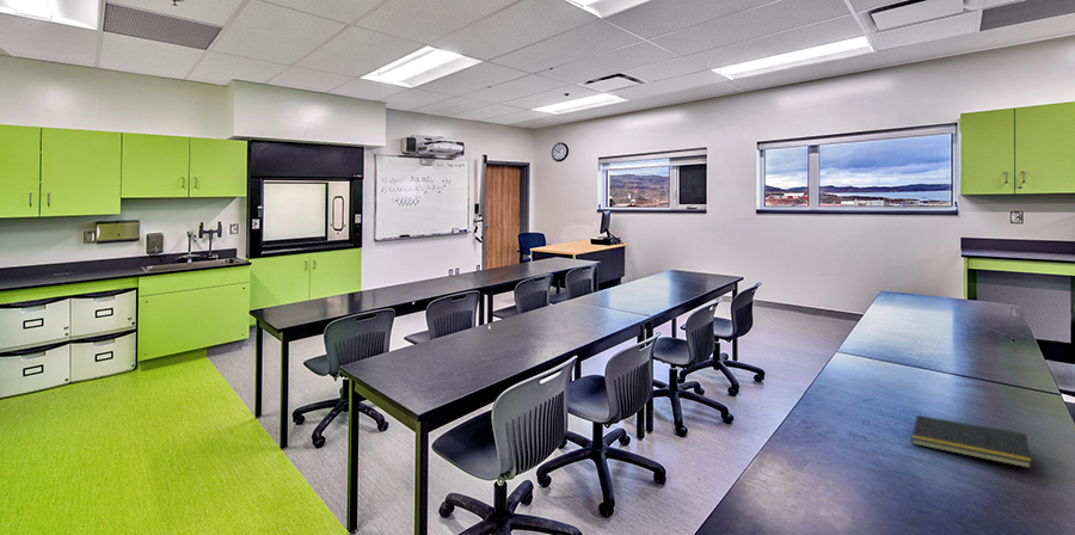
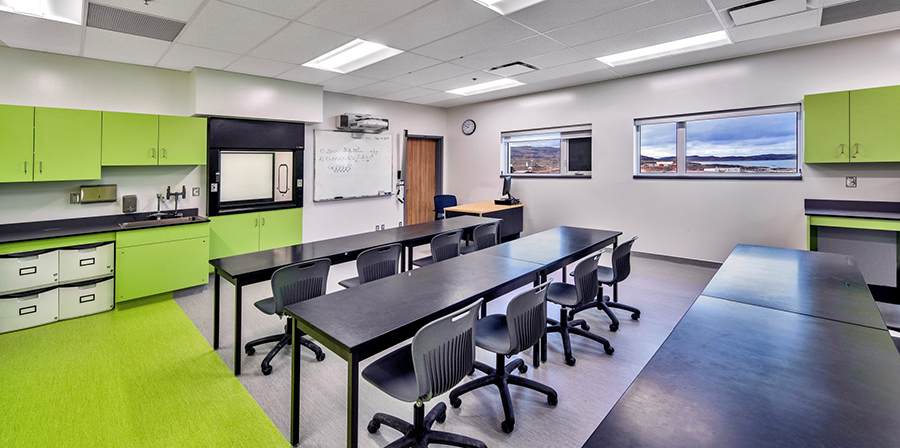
- notepad [910,414,1032,469]
